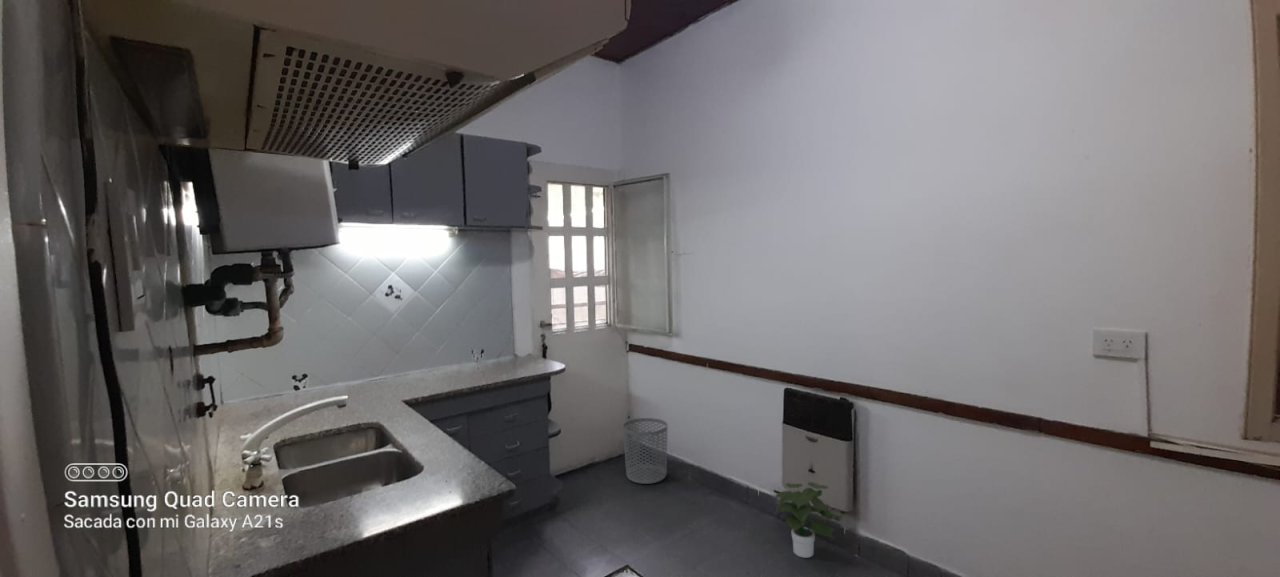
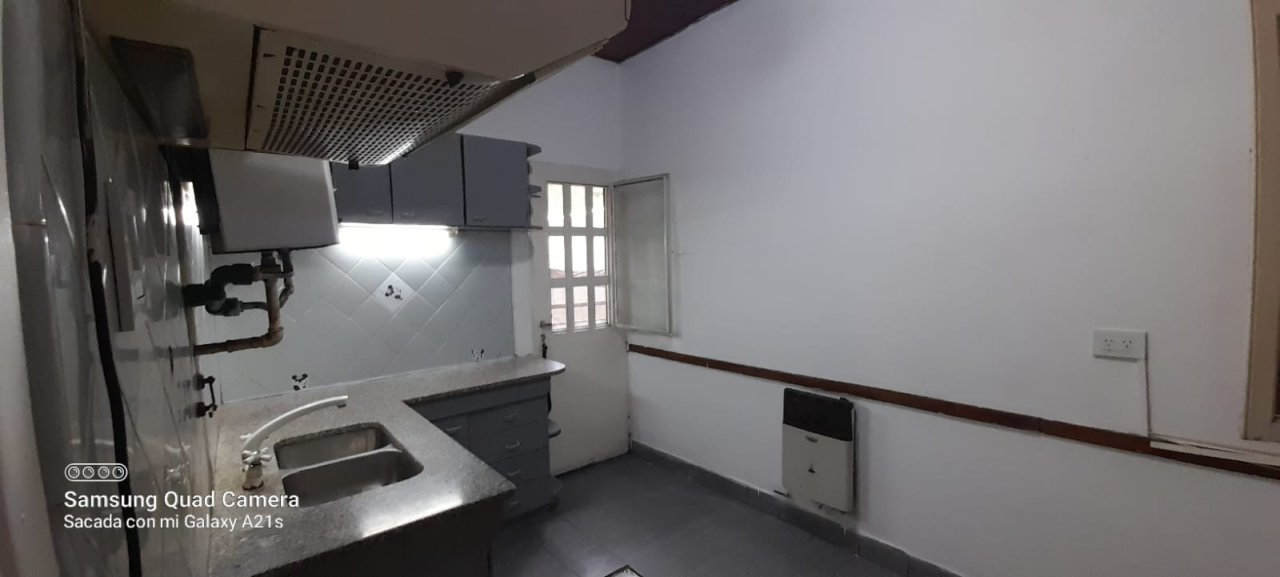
- potted plant [773,481,844,559]
- waste bin [622,417,668,485]
